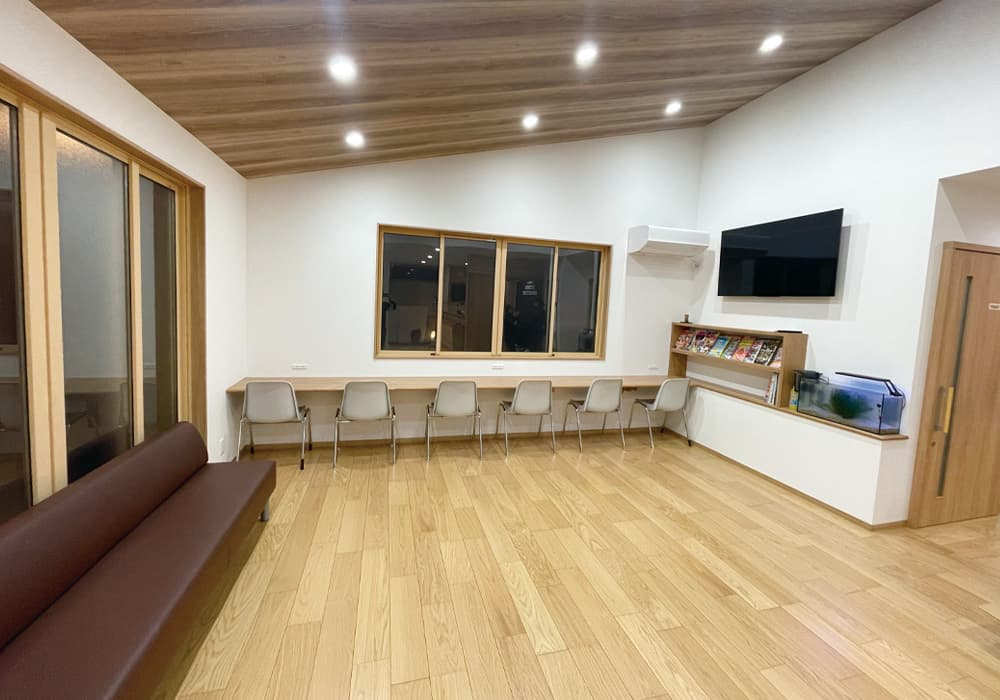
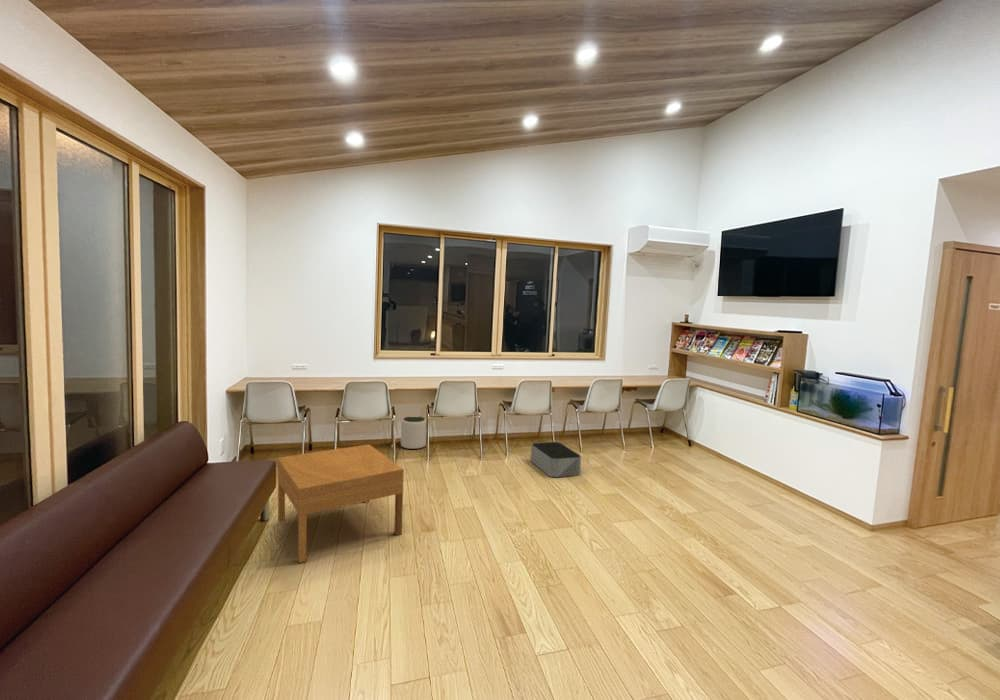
+ storage bin [530,441,582,478]
+ plant pot [400,416,427,450]
+ coffee table [276,443,405,564]
